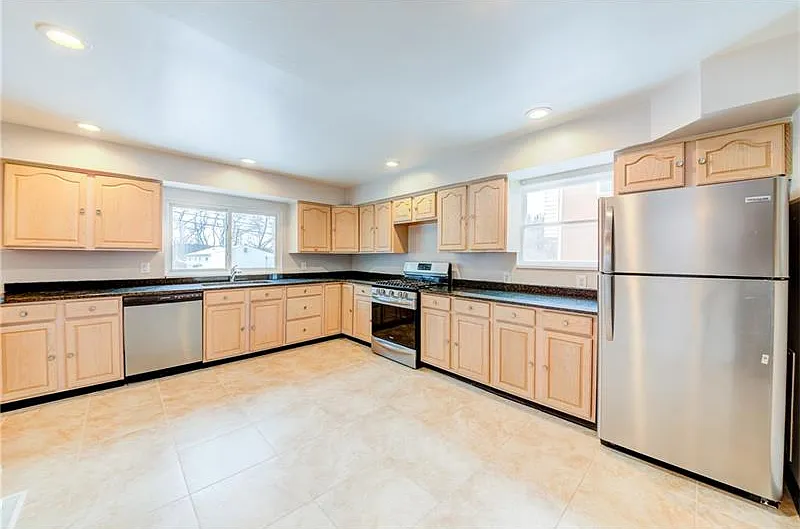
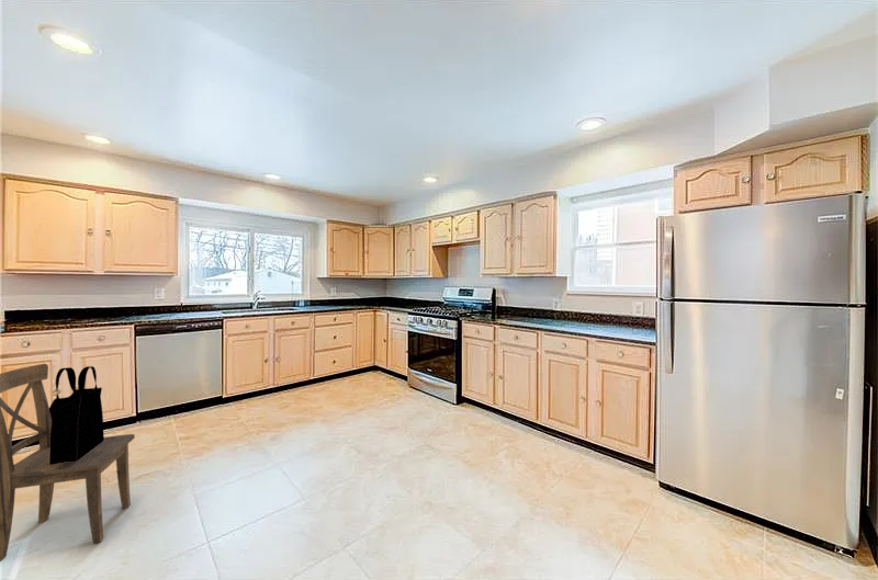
+ tote bag [49,365,105,465]
+ dining chair [0,363,136,562]
